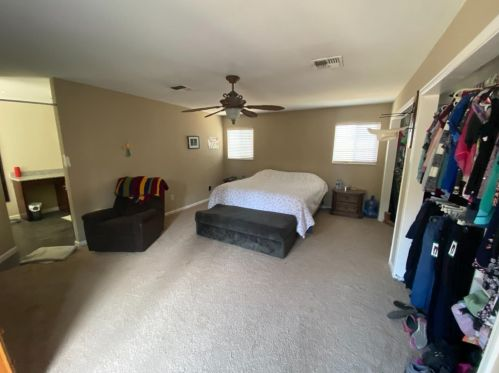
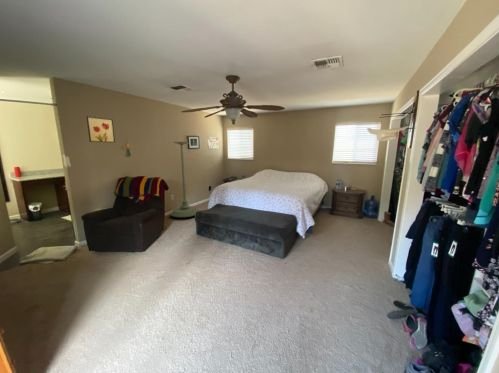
+ plant stand [169,141,200,218]
+ wall art [86,115,116,144]
